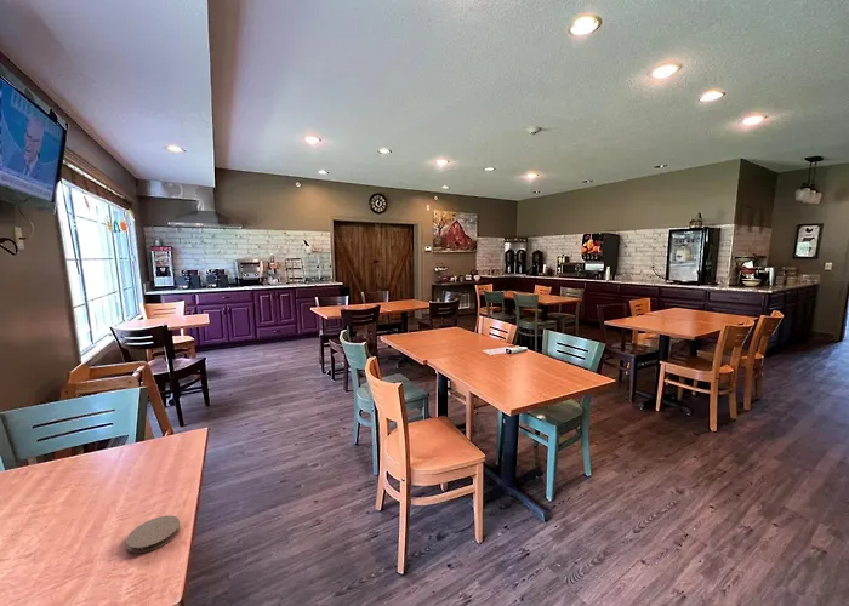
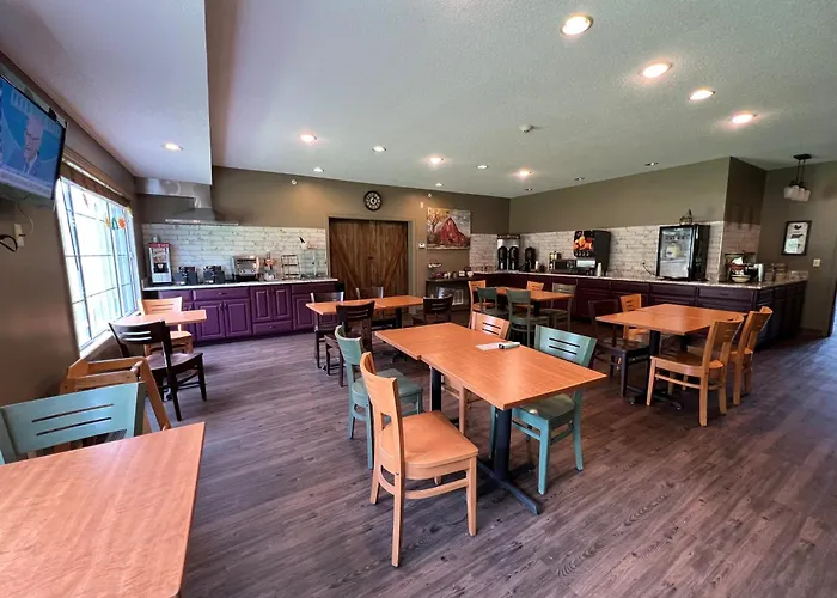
- coaster [125,514,181,554]
